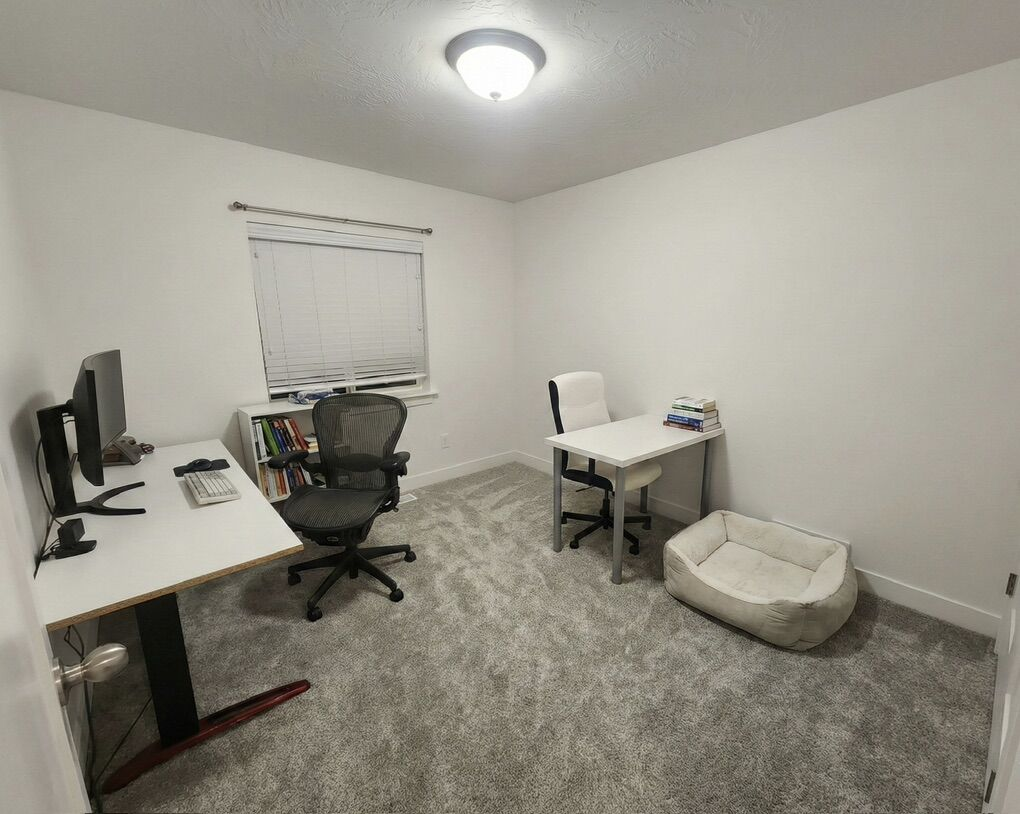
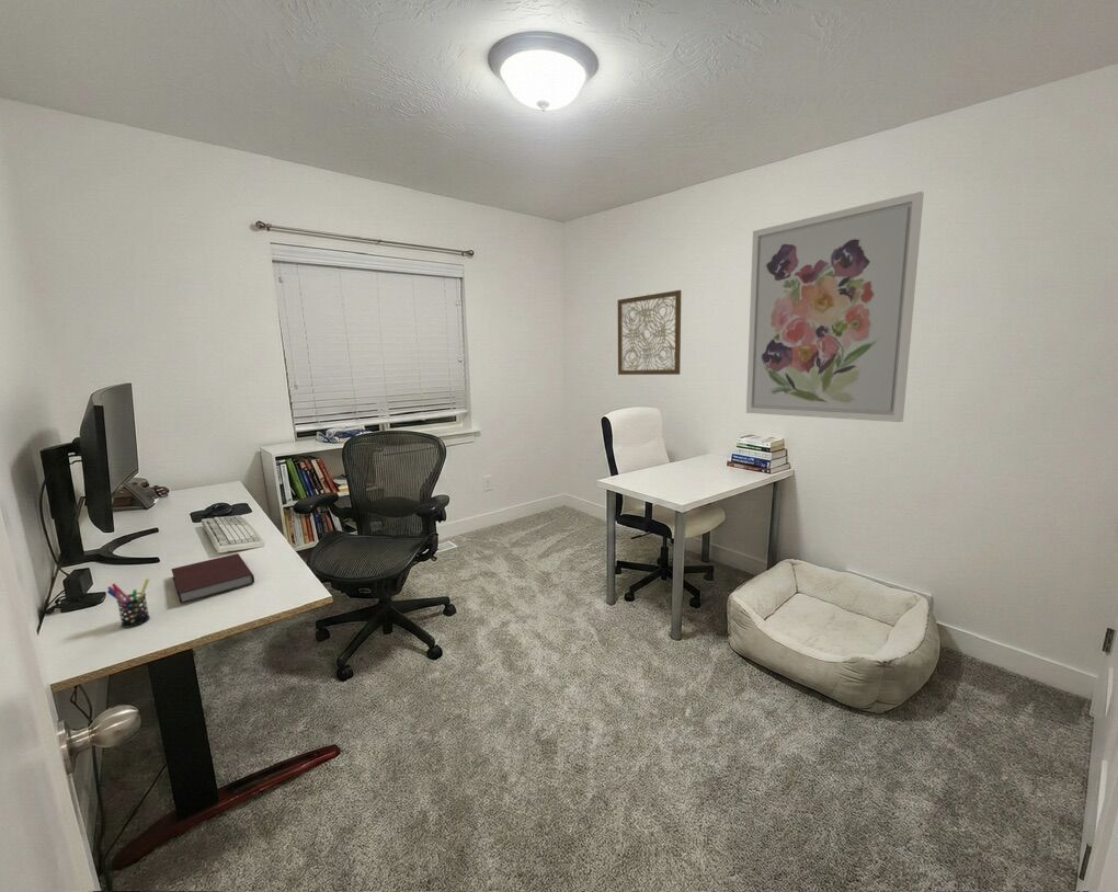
+ wall art [617,289,682,376]
+ notebook [170,552,255,604]
+ pen holder [106,577,151,628]
+ wall art [745,191,925,423]
